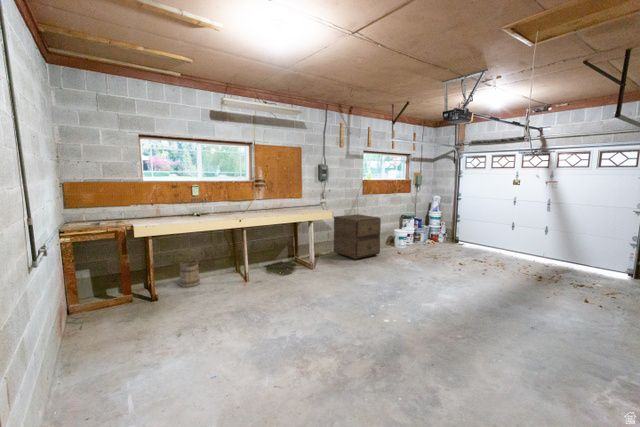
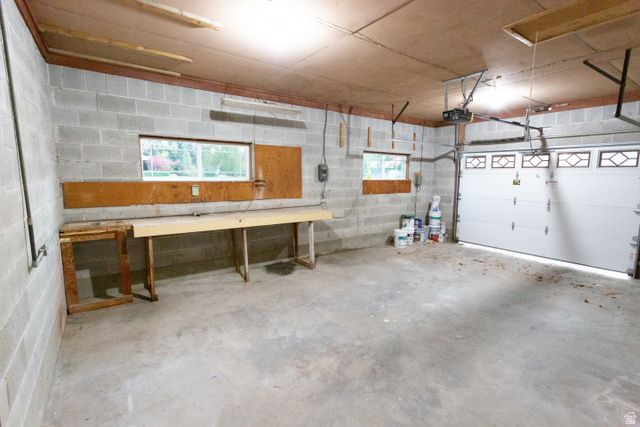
- bucket [178,253,201,288]
- filing cabinet [333,213,382,261]
